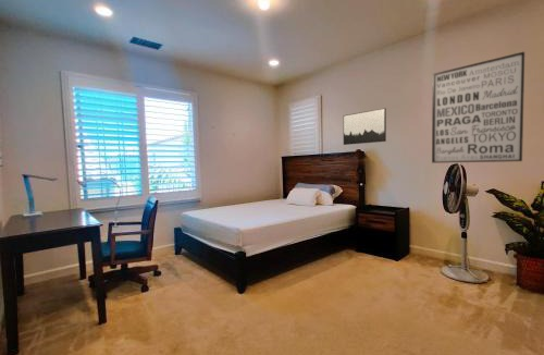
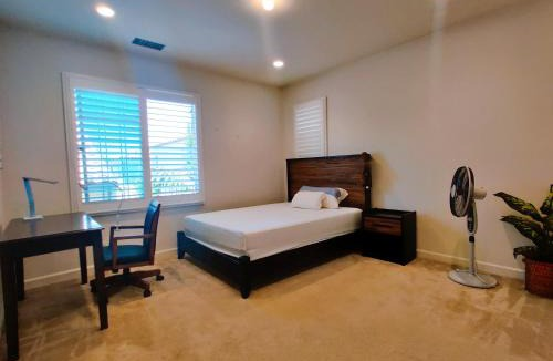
- wall art [342,107,387,146]
- wall art [431,50,526,164]
